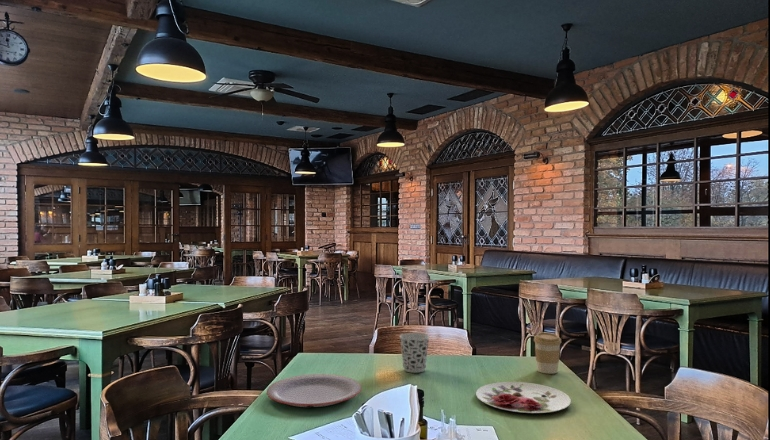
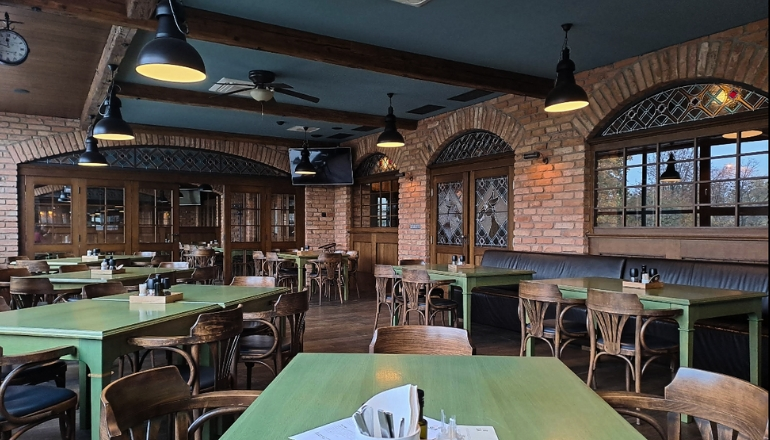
- cup [398,332,430,374]
- plate [475,381,572,414]
- plate [266,373,362,408]
- coffee cup [533,331,562,375]
